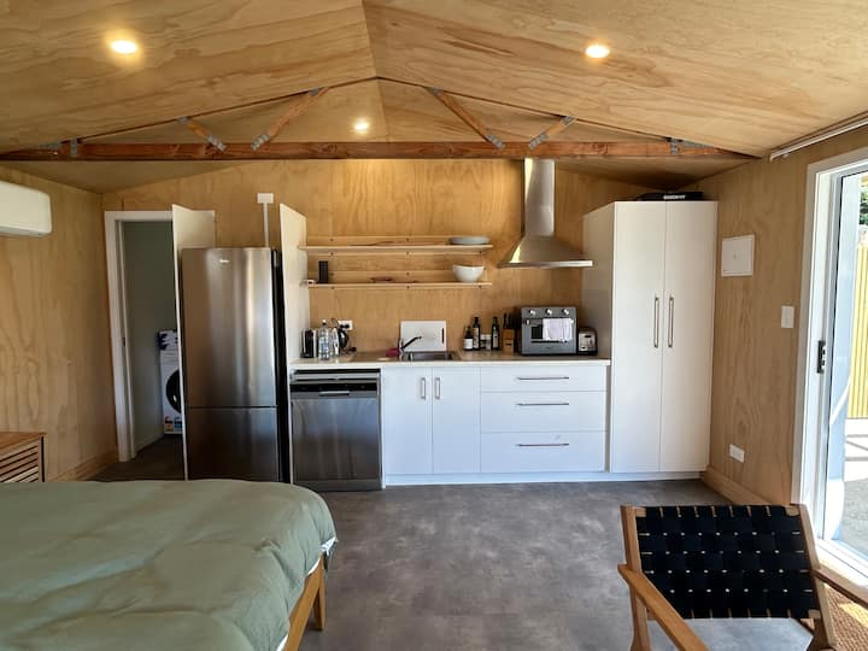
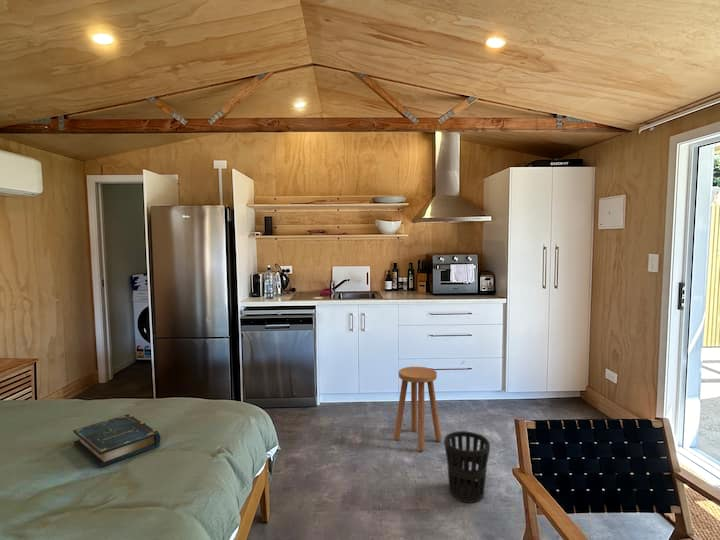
+ stool [393,366,443,452]
+ book [72,413,161,468]
+ wastebasket [443,430,491,504]
